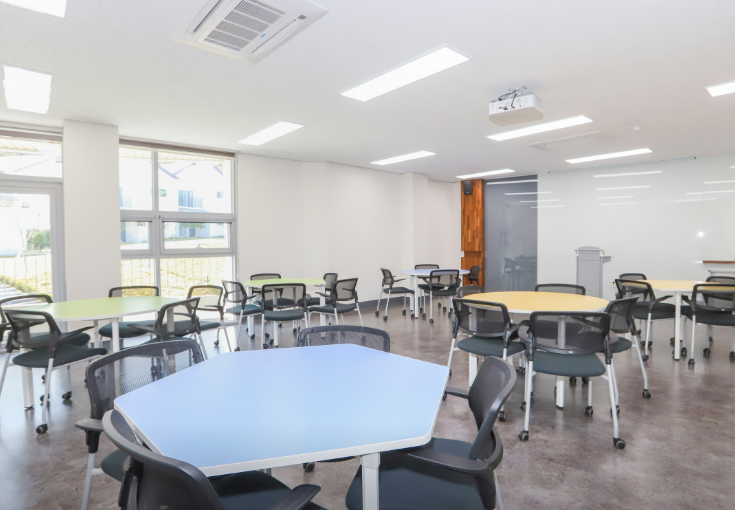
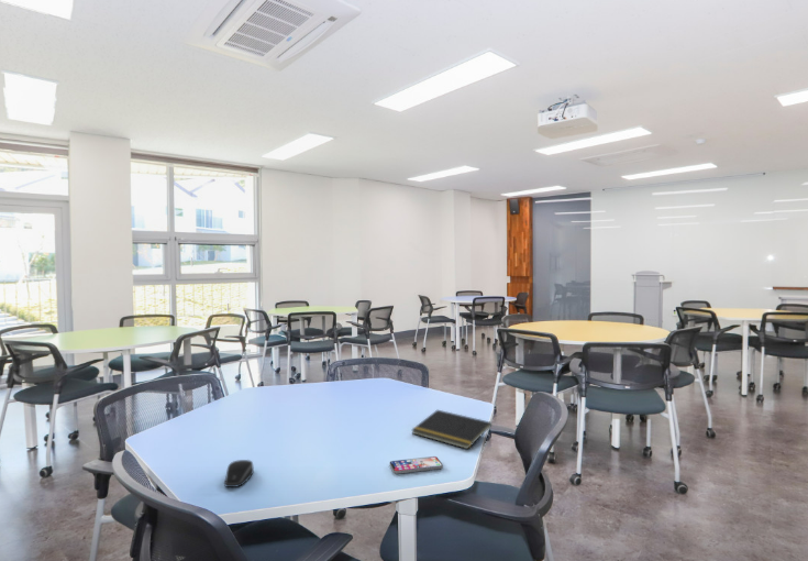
+ smartphone [389,455,444,475]
+ computer mouse [223,459,255,488]
+ notepad [410,409,492,450]
